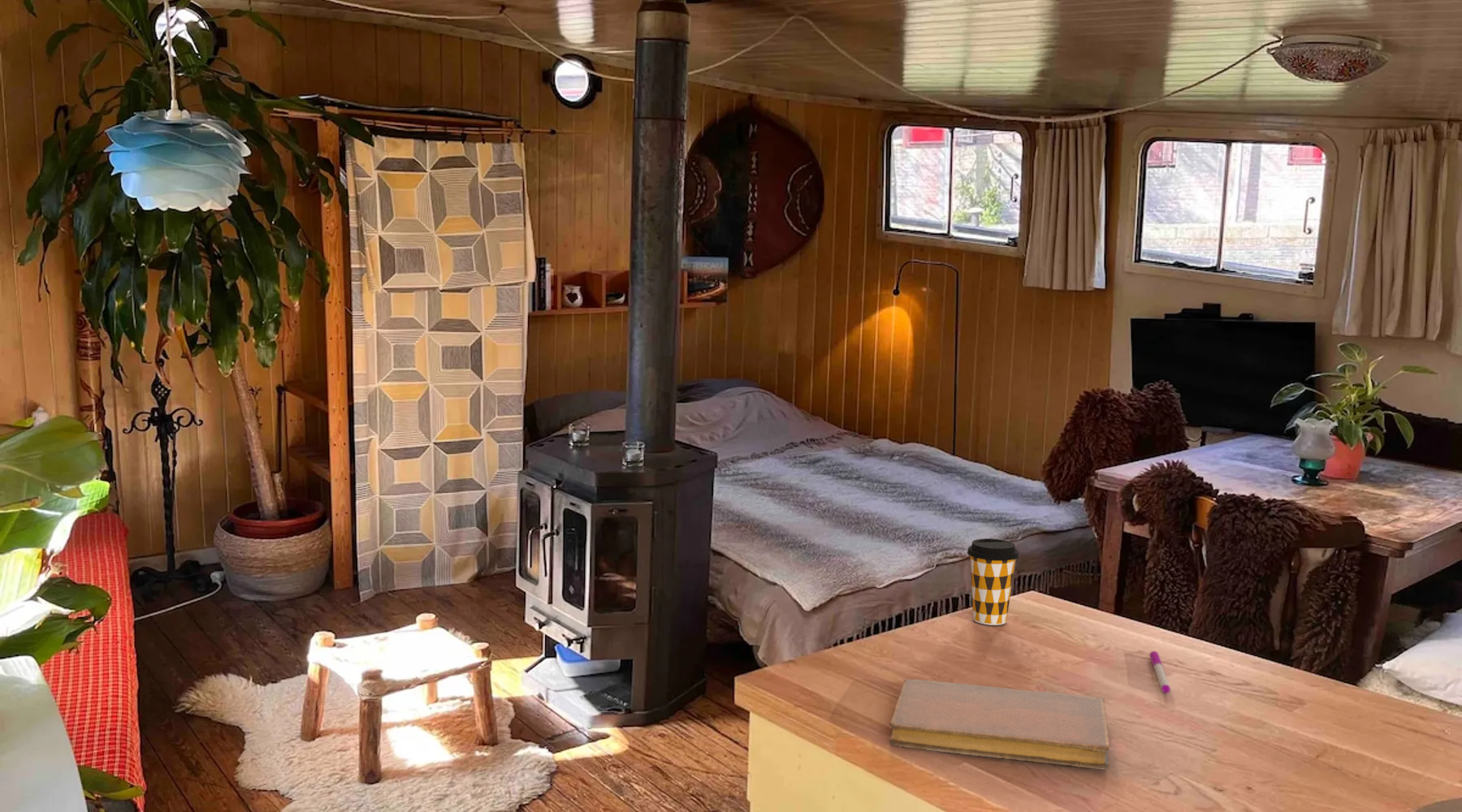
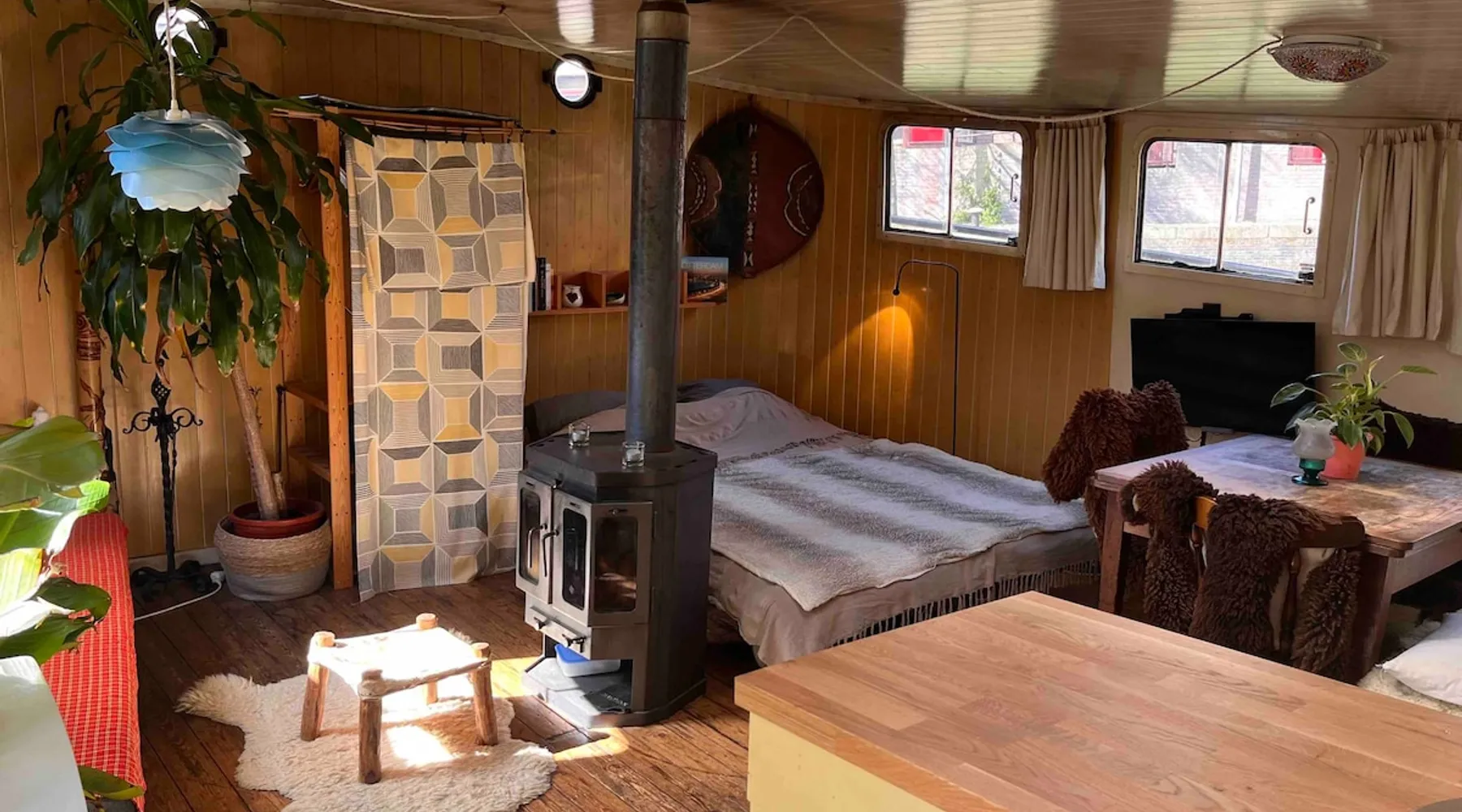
- notebook [889,678,1110,771]
- coffee cup [967,538,1020,626]
- pen [1148,650,1171,694]
